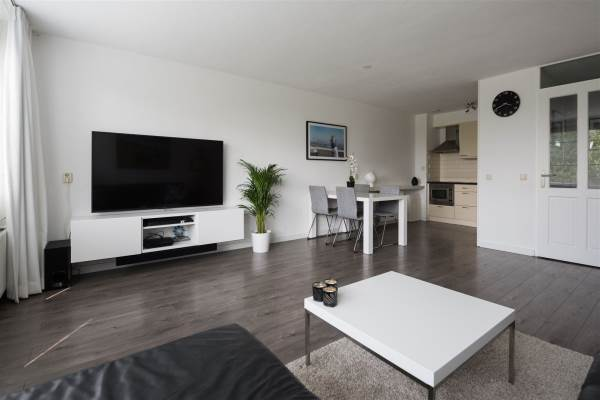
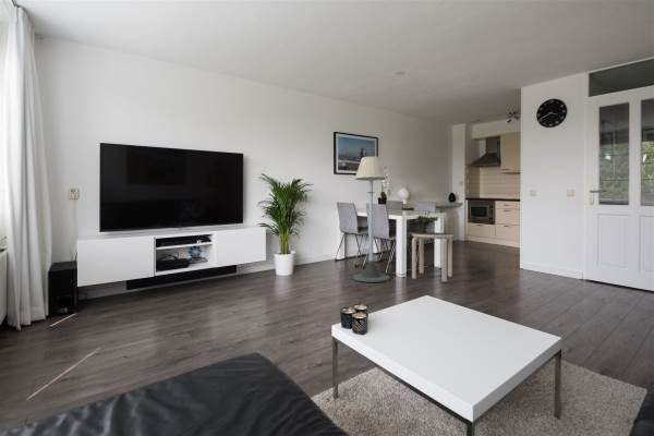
+ potted plant [413,210,439,233]
+ side table [411,231,455,282]
+ floor lamp [352,156,391,283]
